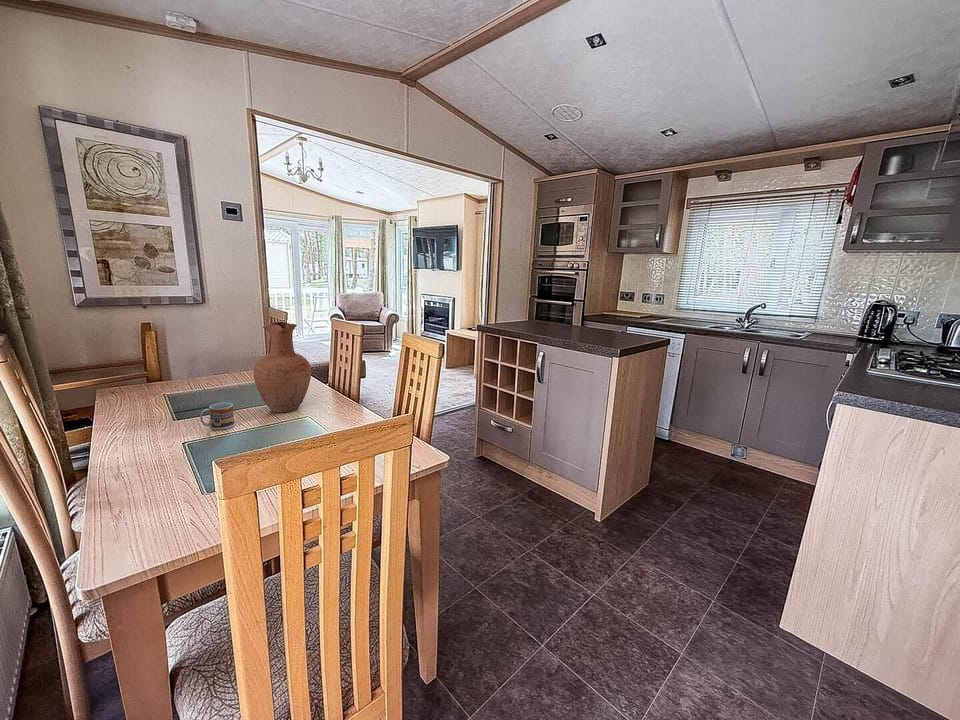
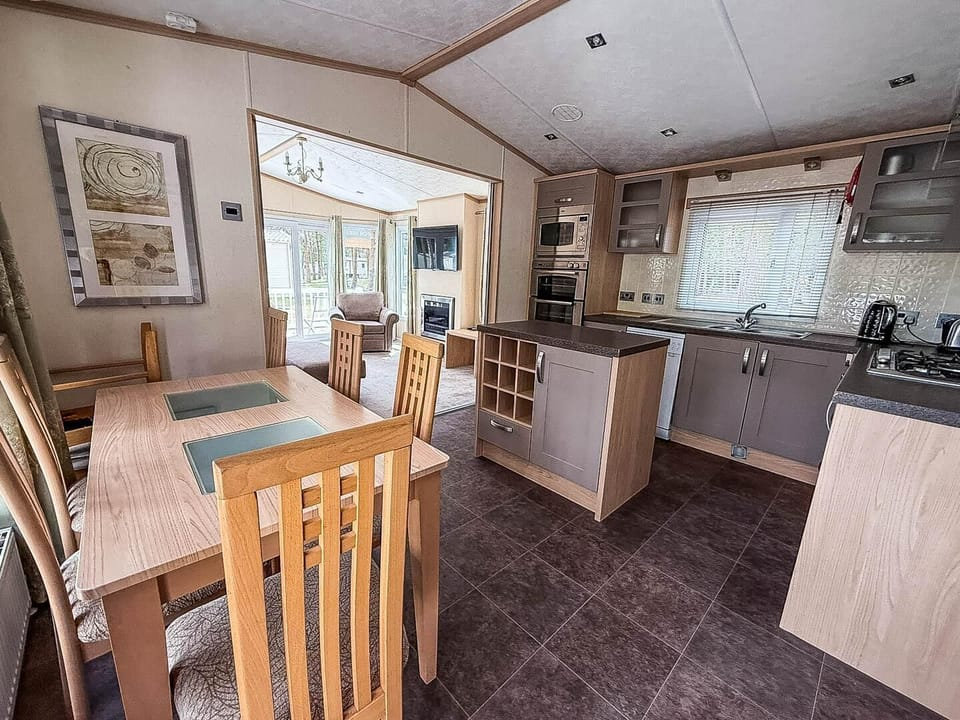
- cup [199,402,235,431]
- vase [253,320,312,413]
